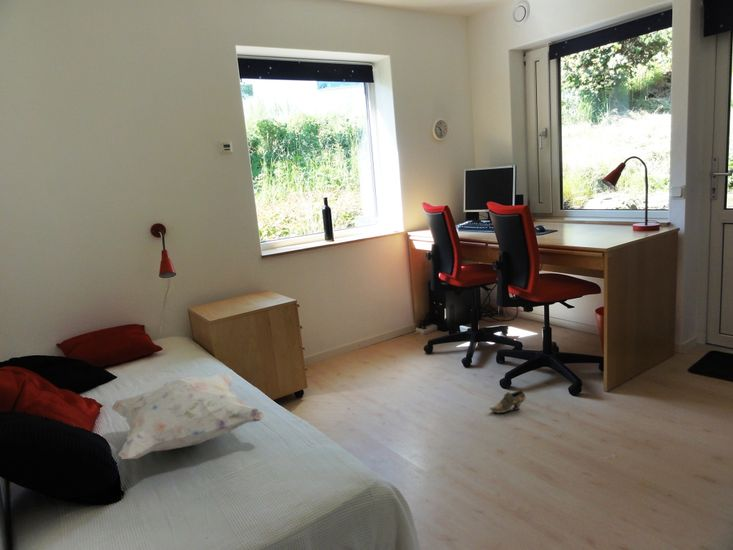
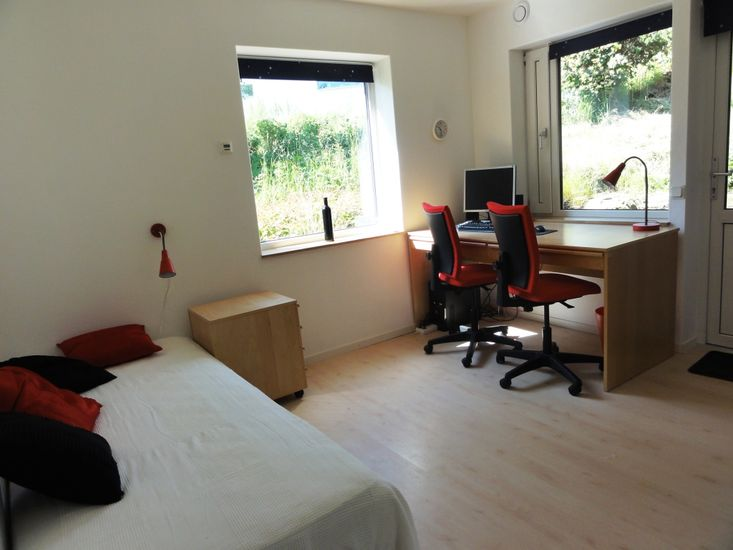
- decorative pillow [110,373,267,460]
- shoe [489,390,527,414]
